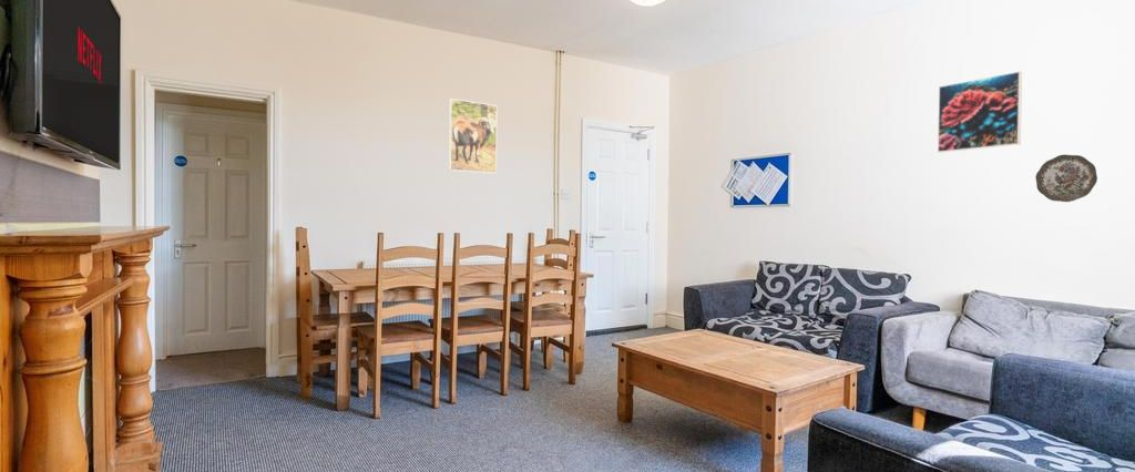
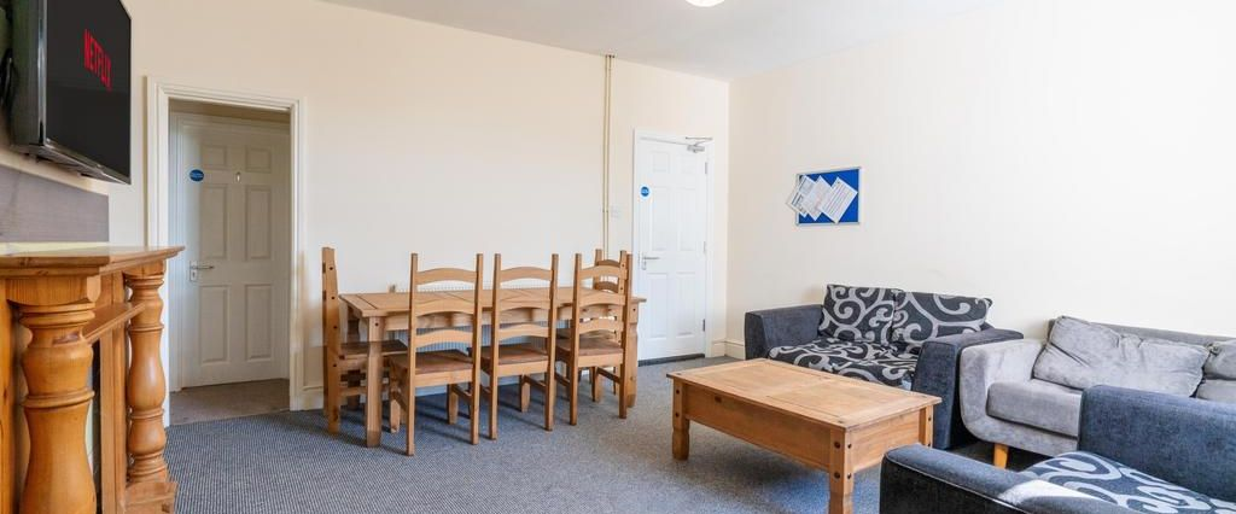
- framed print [937,70,1023,154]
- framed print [448,98,499,175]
- decorative plate [1034,154,1098,203]
